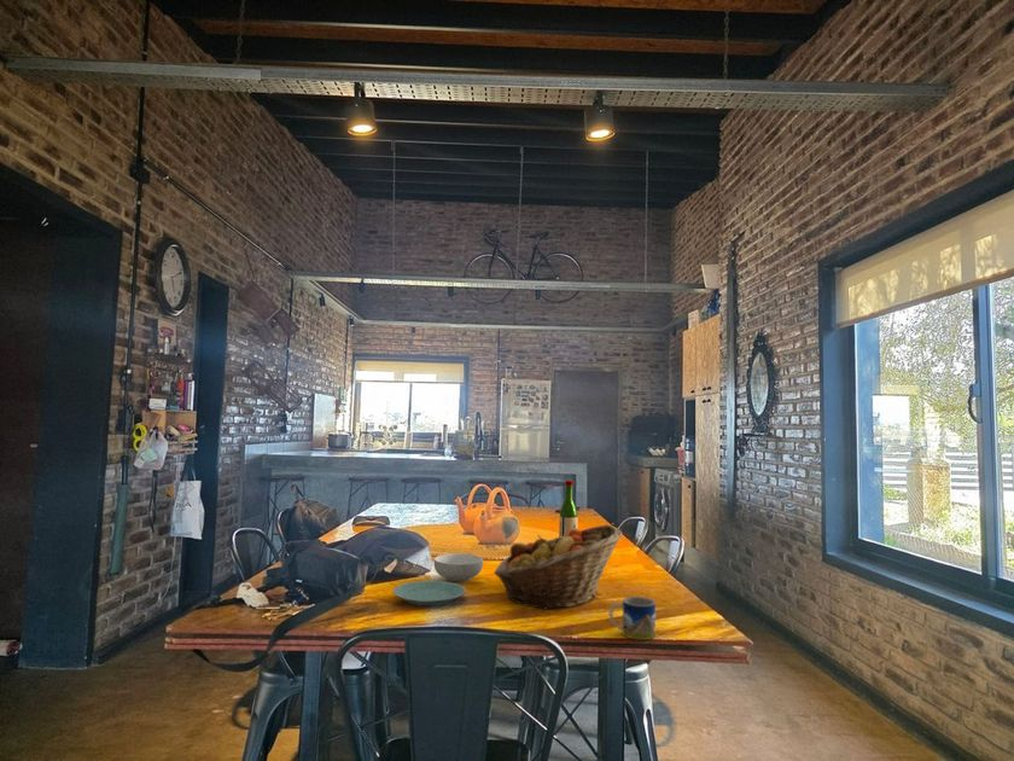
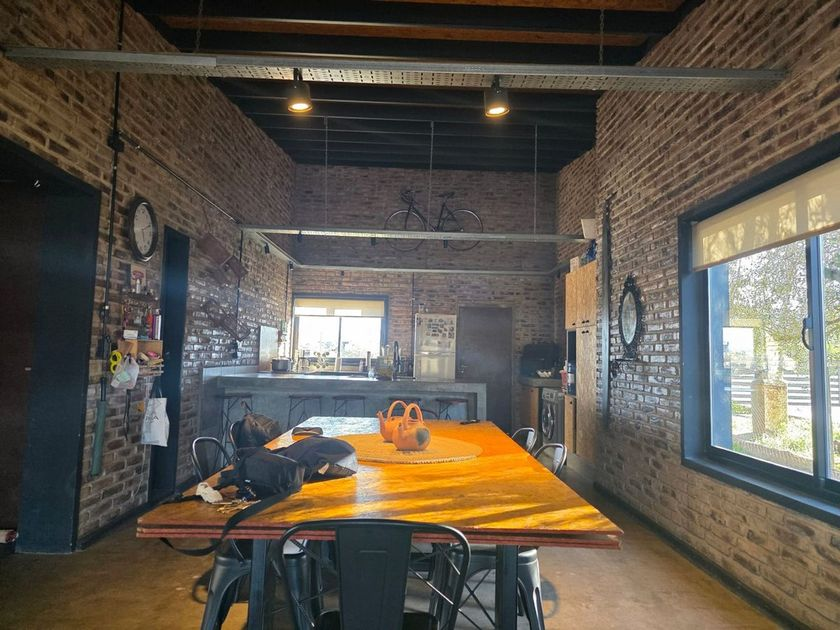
- mug [607,596,657,641]
- fruit basket [493,523,623,610]
- plate [391,580,467,606]
- cereal bowl [433,552,484,583]
- wine bottle [558,480,579,538]
